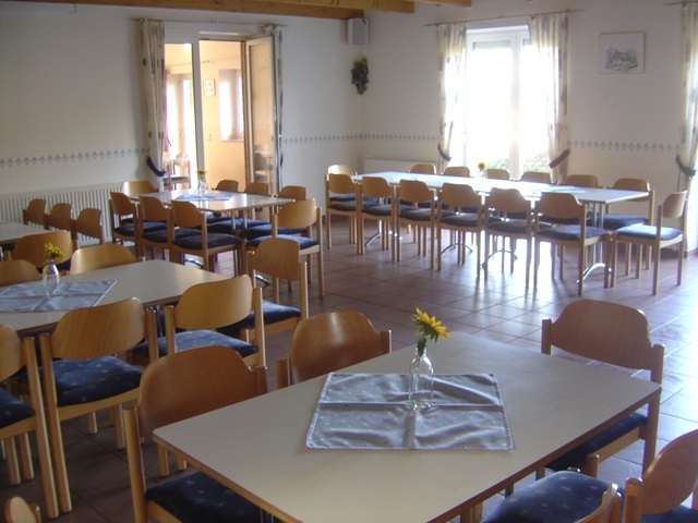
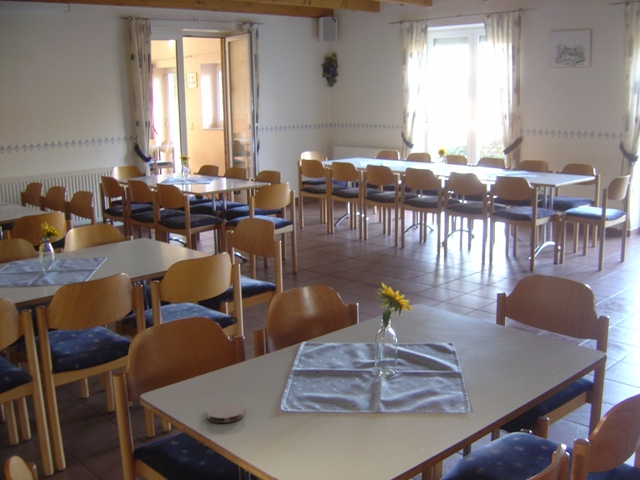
+ coaster [206,402,245,424]
